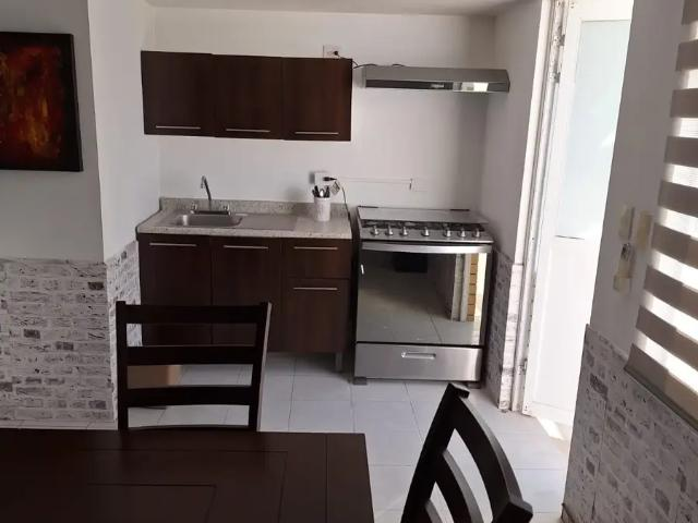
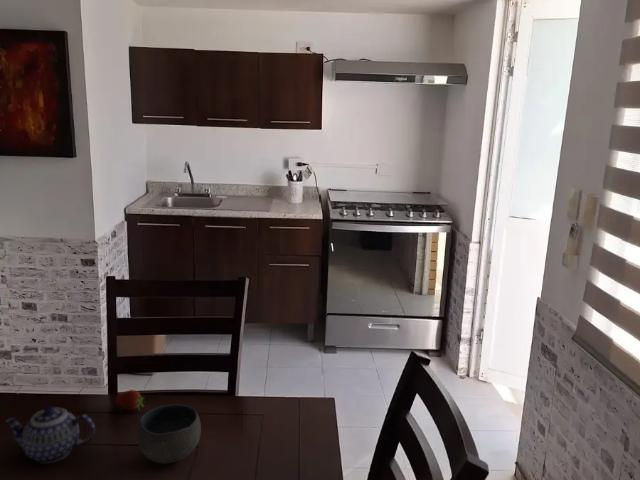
+ fruit [115,389,146,411]
+ teapot [3,405,96,464]
+ bowl [136,404,202,465]
